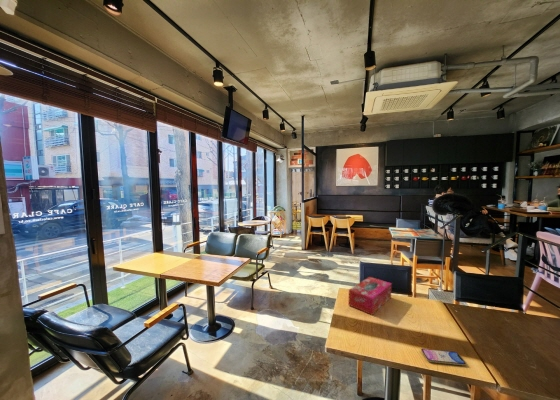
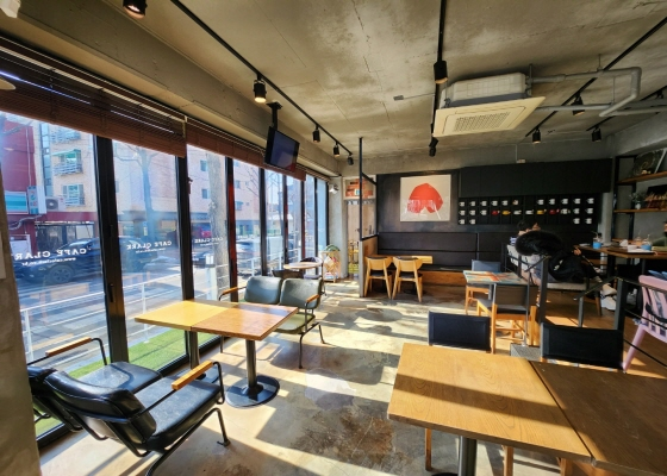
- smartphone [420,348,467,367]
- tissue box [348,276,393,316]
